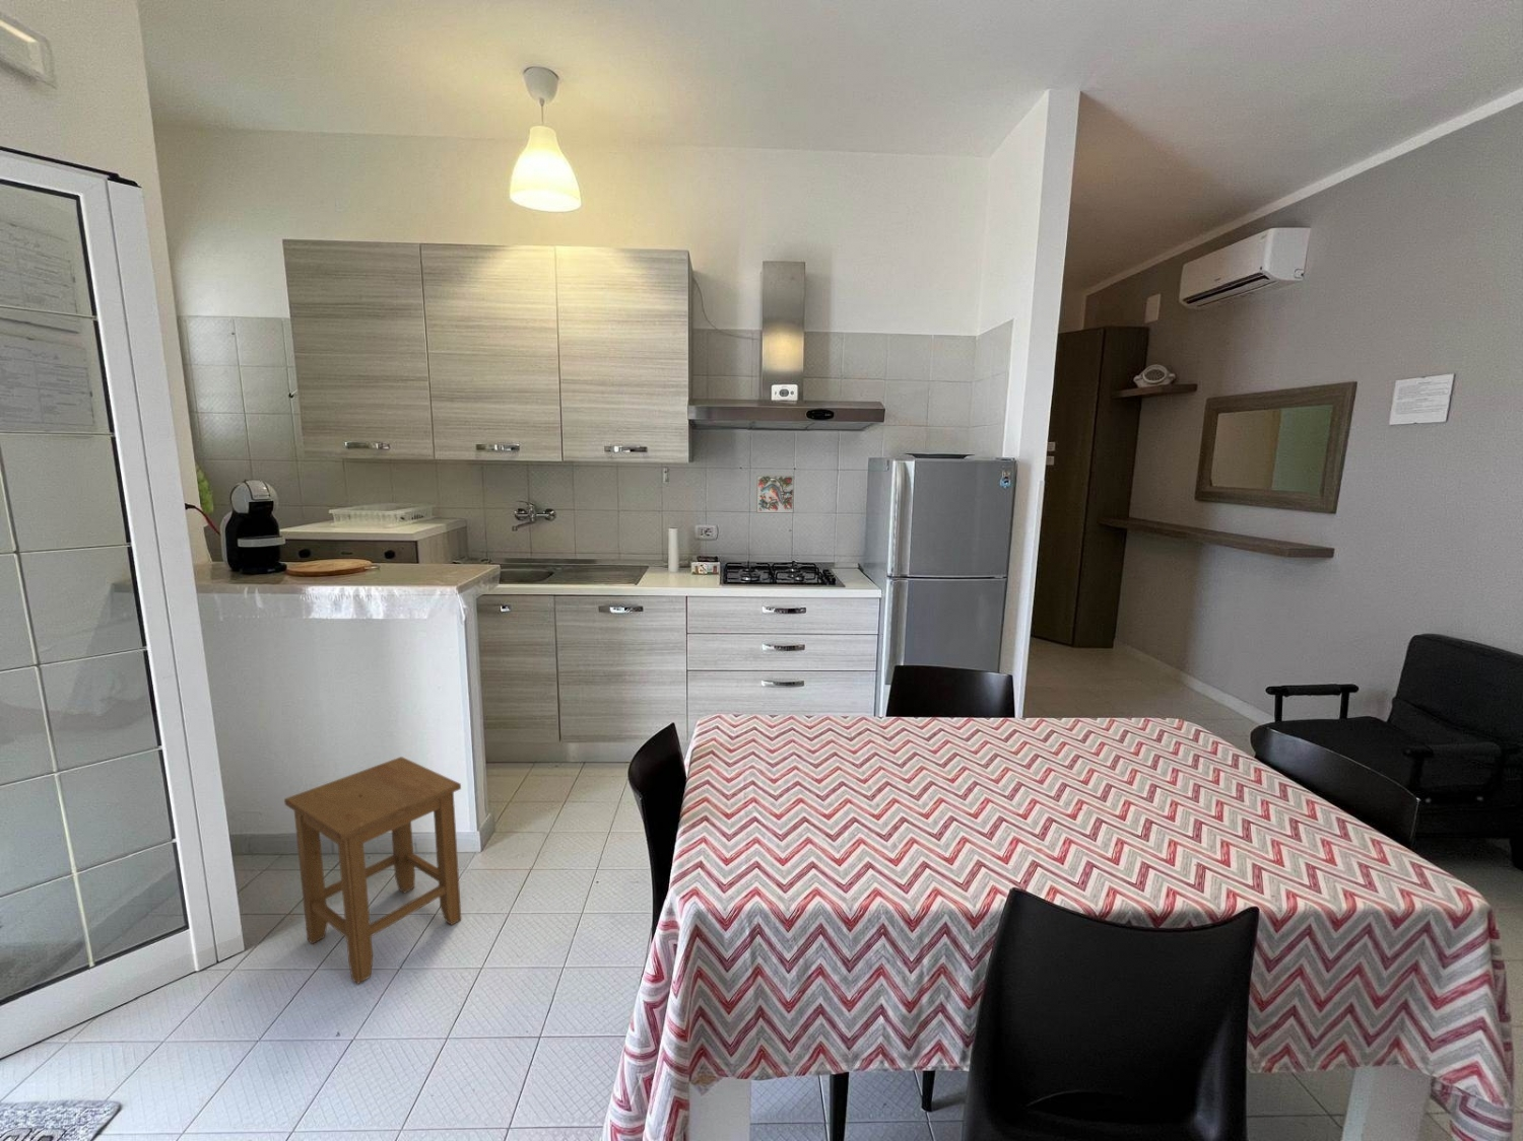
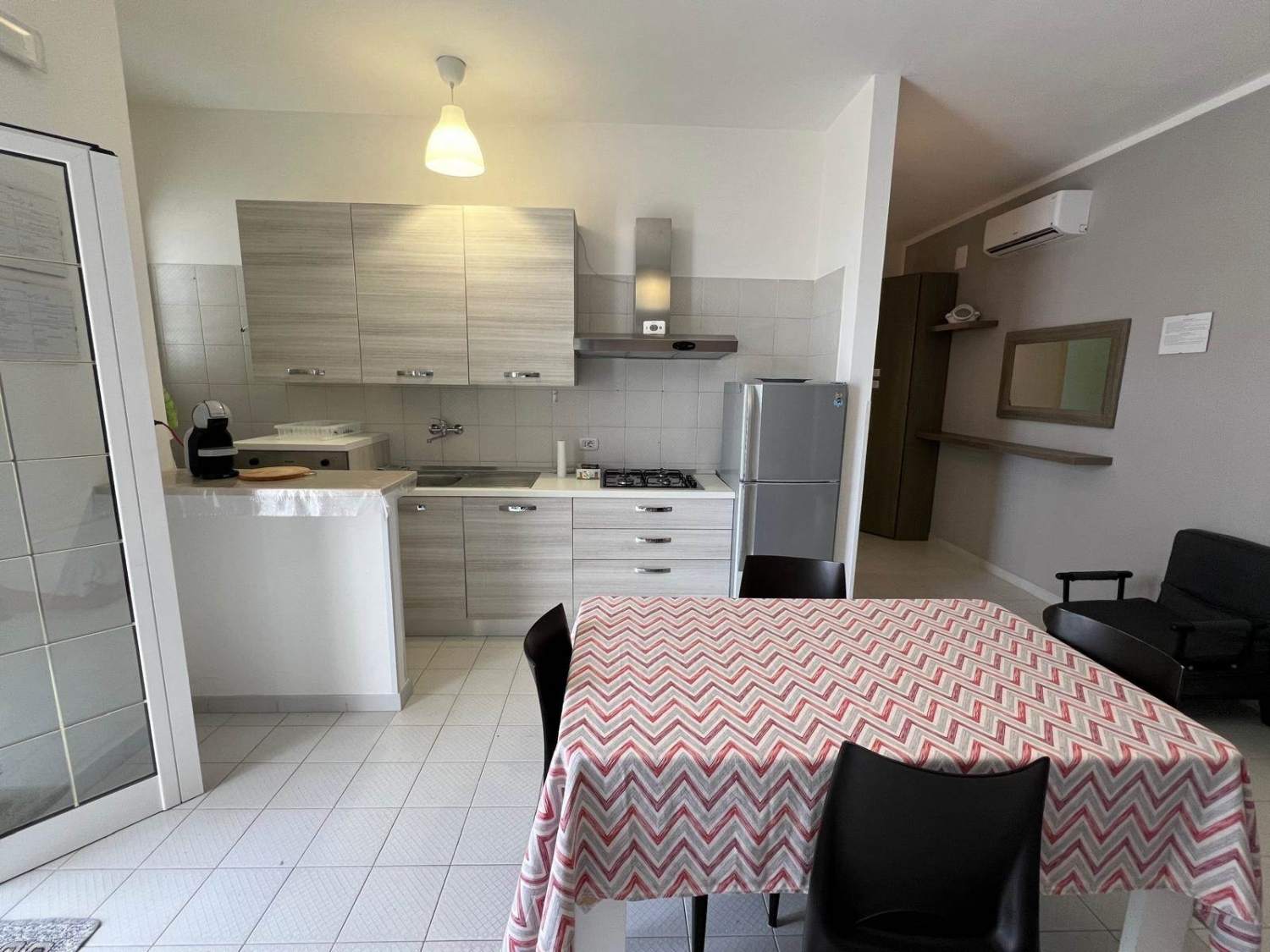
- decorative tile [756,473,795,514]
- stool [283,755,462,985]
